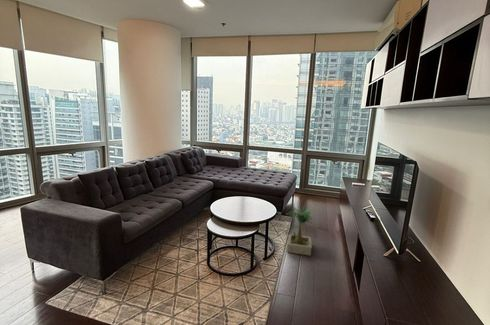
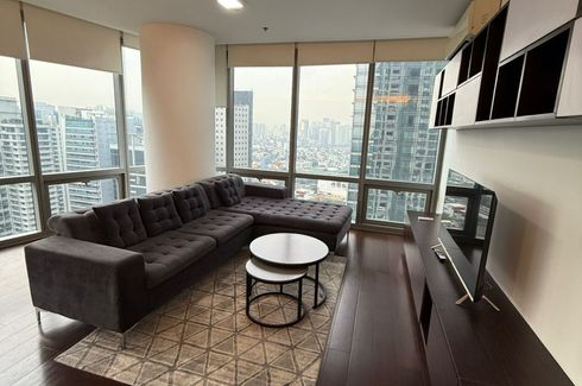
- potted plant [285,203,315,257]
